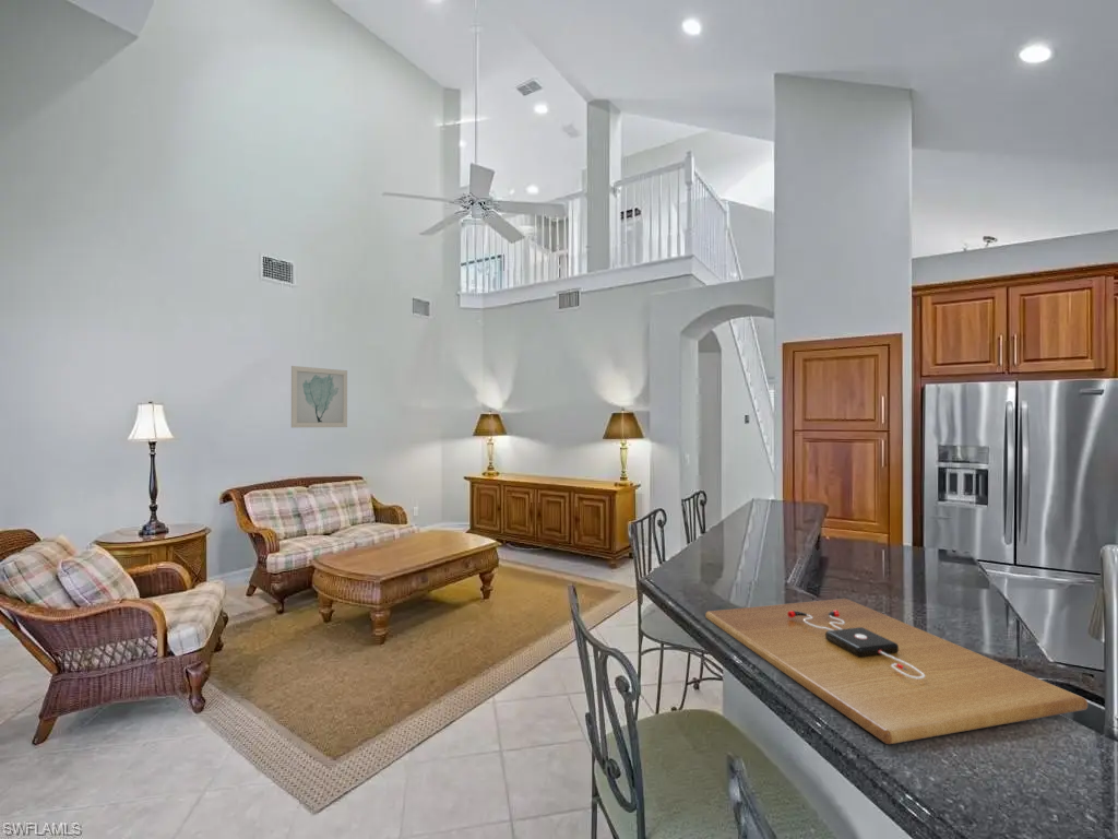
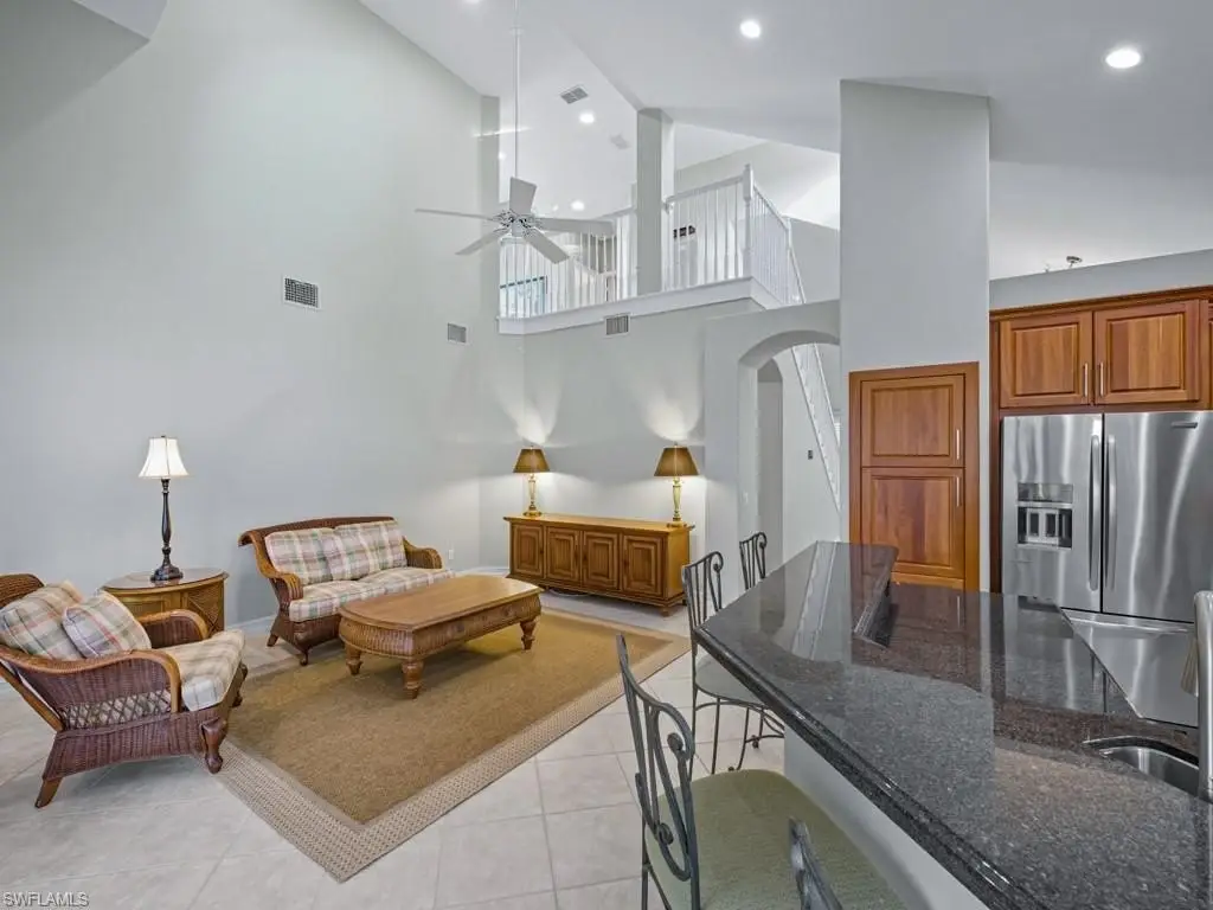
- wall art [290,365,348,428]
- cutting board [704,598,1089,745]
